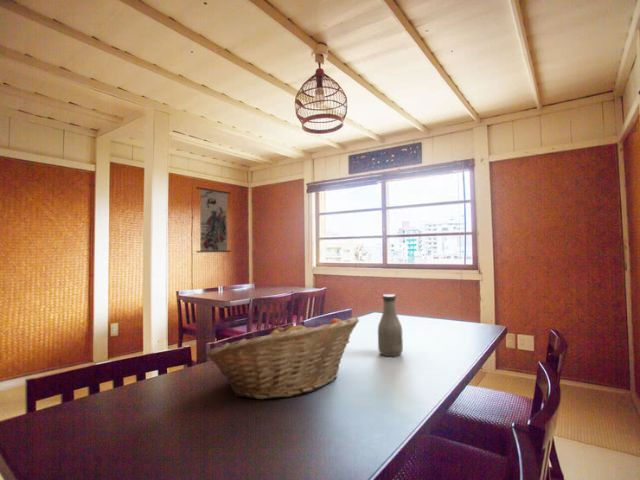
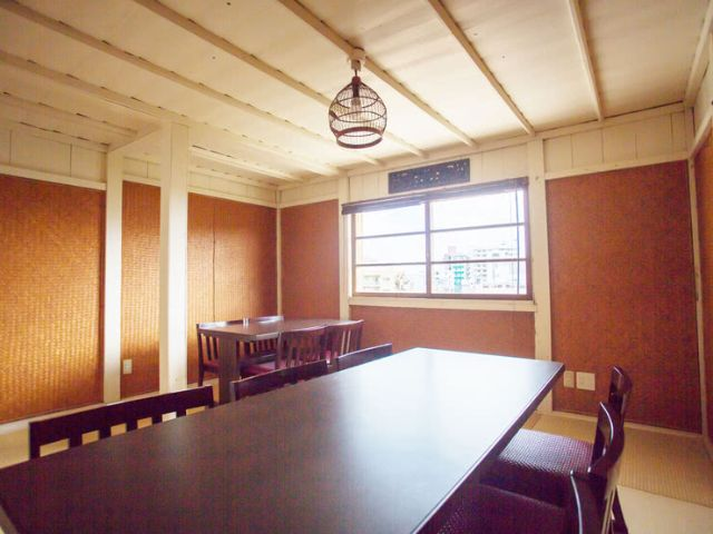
- wall scroll [195,180,232,253]
- bottle [377,293,404,357]
- fruit basket [205,316,360,400]
